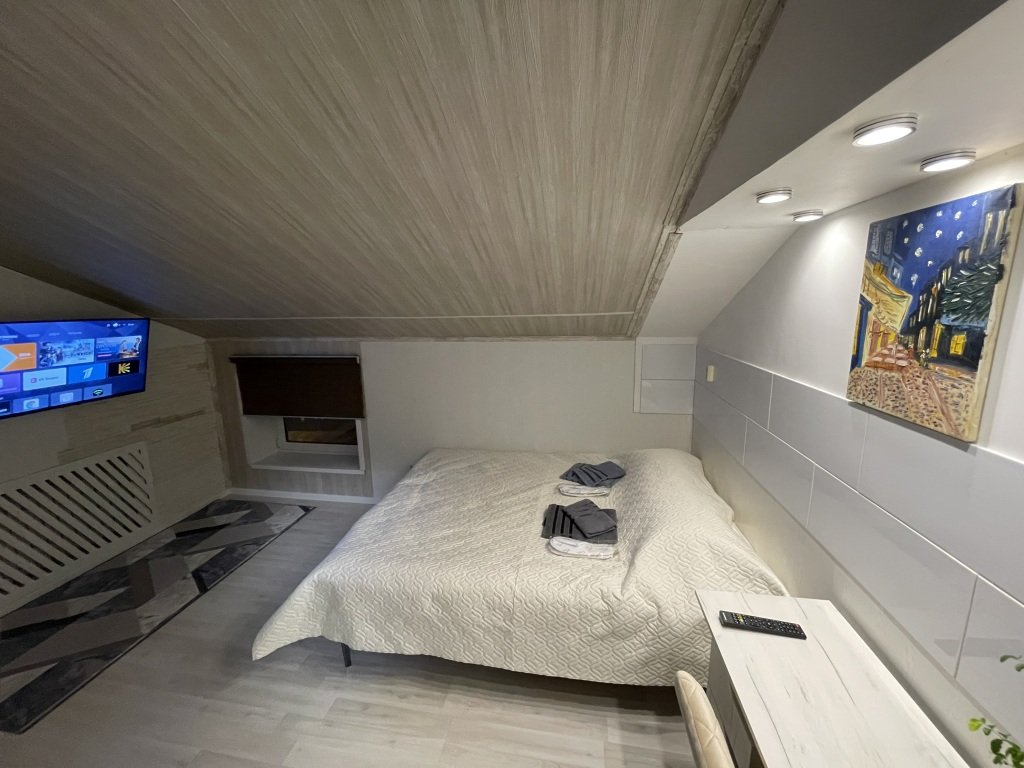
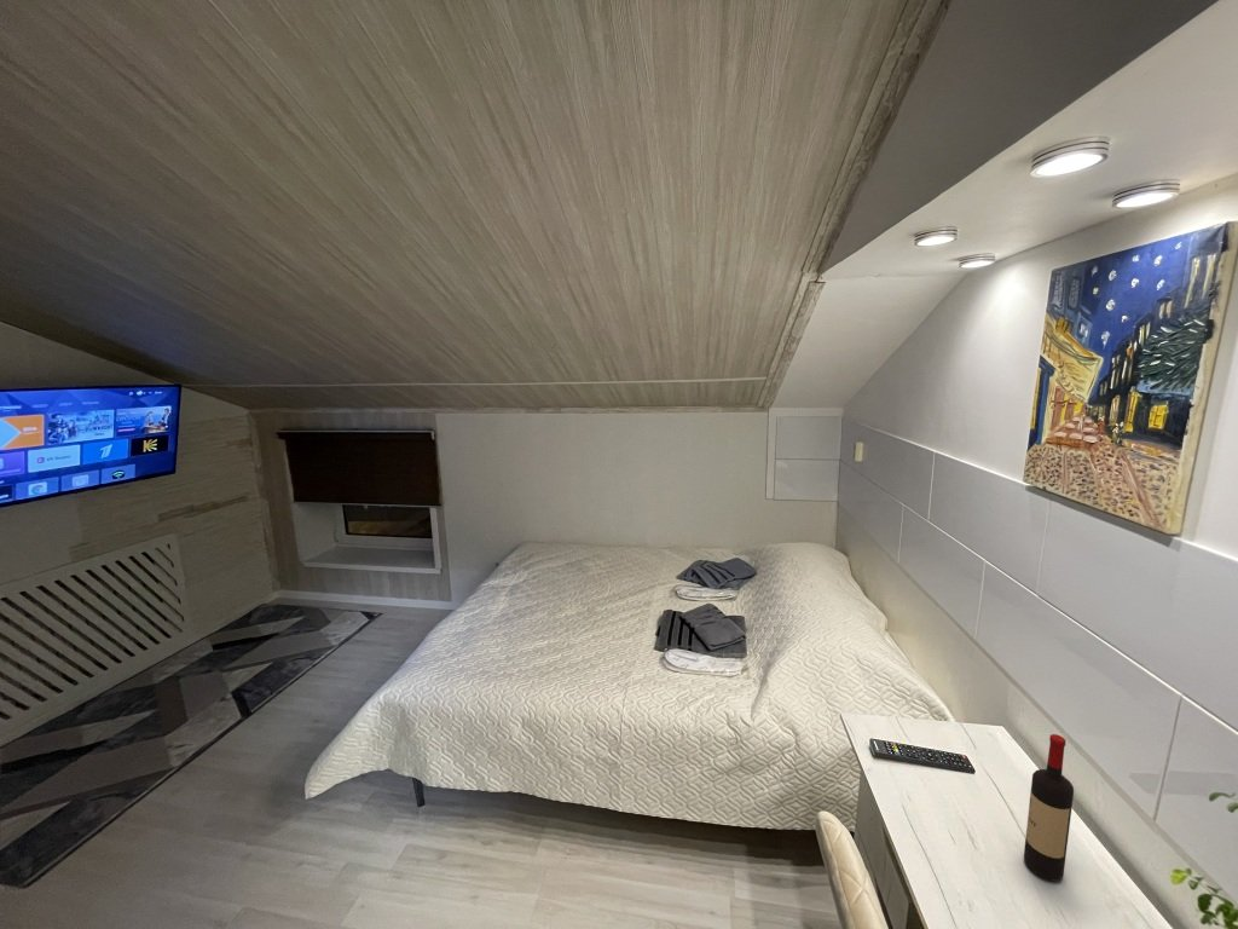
+ wine bottle [1023,733,1075,882]
